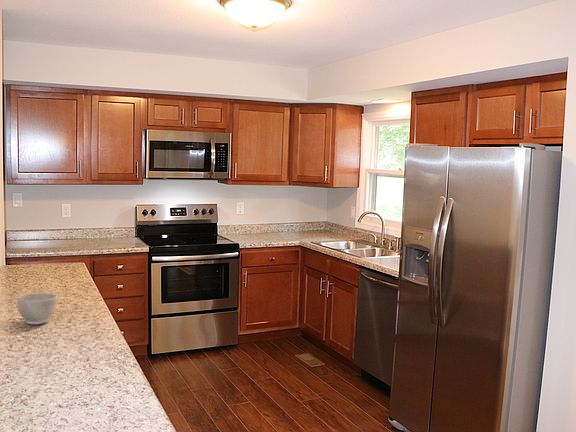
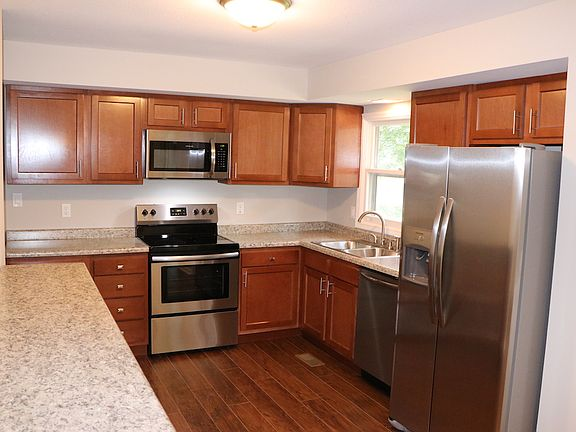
- bowl [16,292,58,325]
